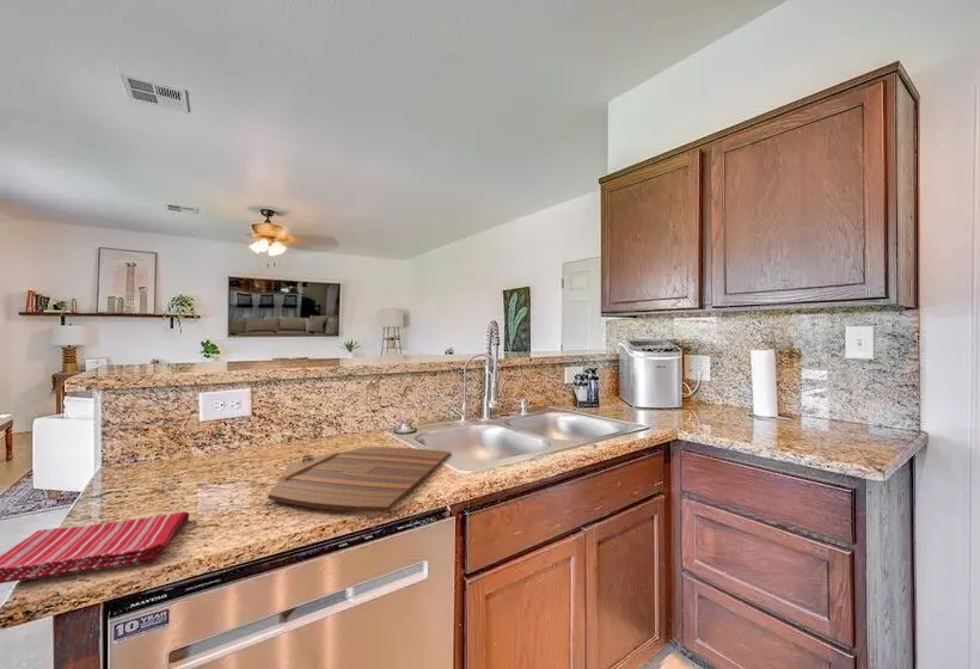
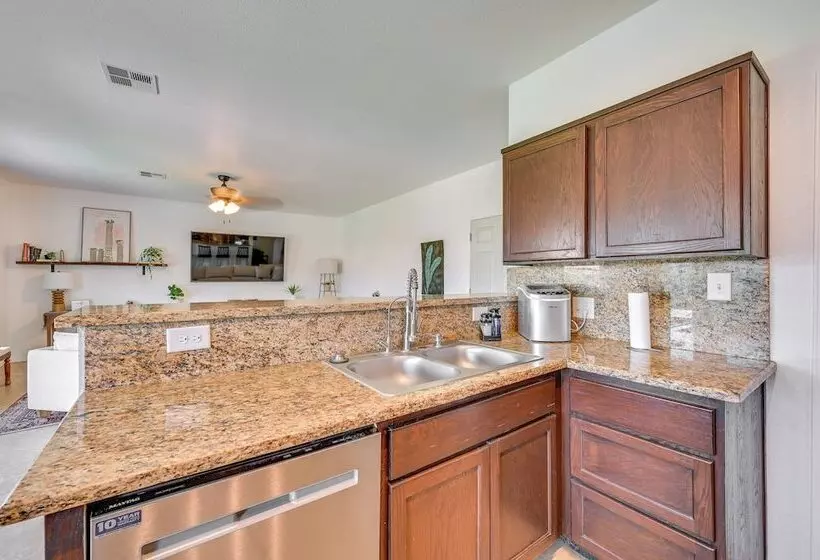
- dish towel [0,510,190,584]
- cutting board [267,446,452,513]
